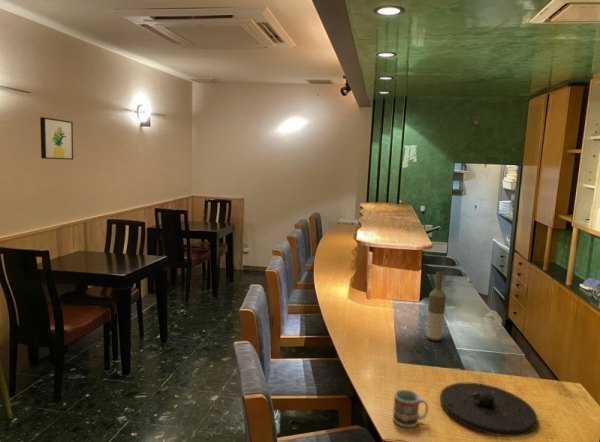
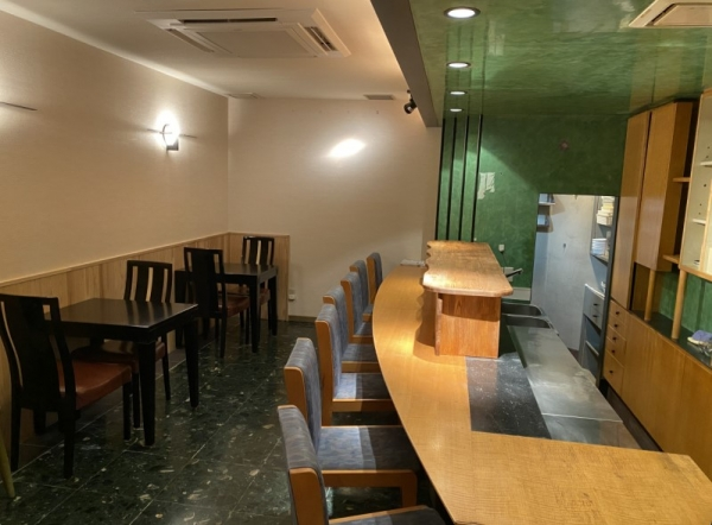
- bottle [426,270,447,342]
- cup [392,389,429,428]
- plate [439,382,538,437]
- wall art [39,116,74,161]
